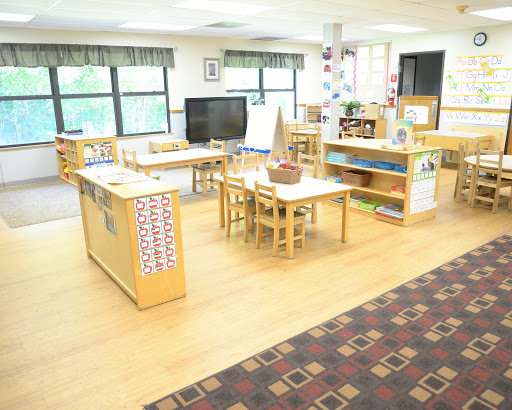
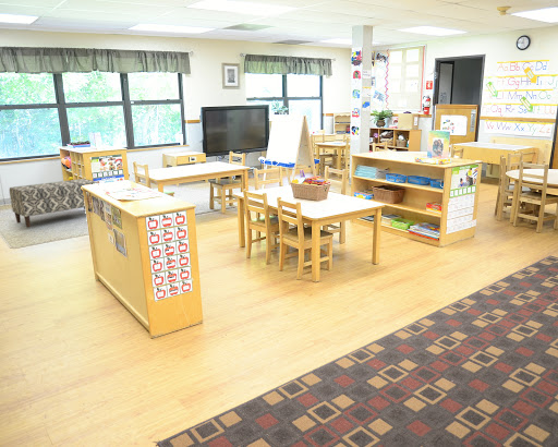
+ bench [9,178,99,229]
